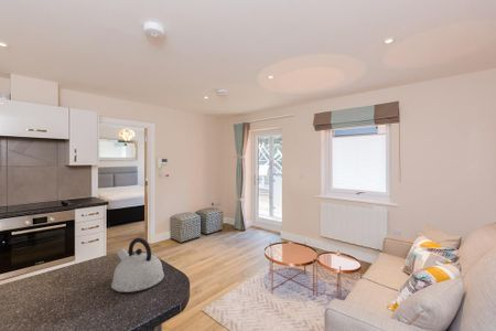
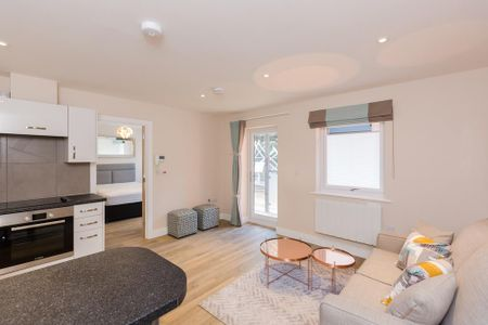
- kettle [110,237,165,293]
